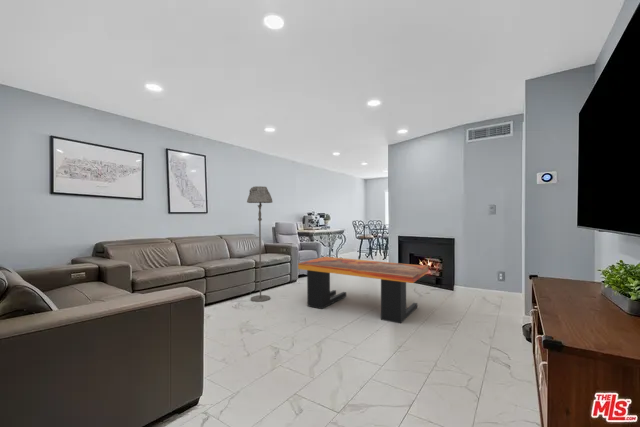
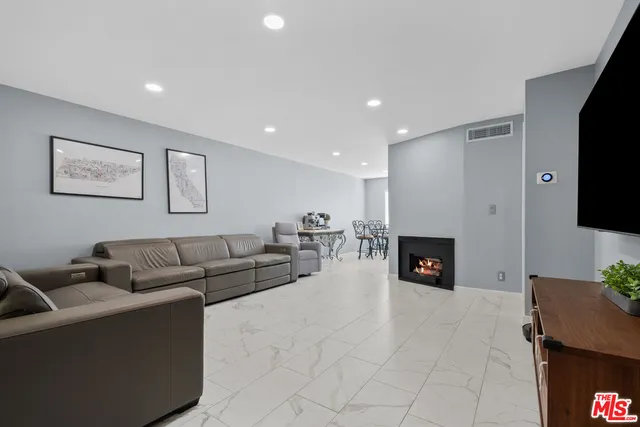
- coffee table [297,256,429,324]
- floor lamp [246,185,274,303]
